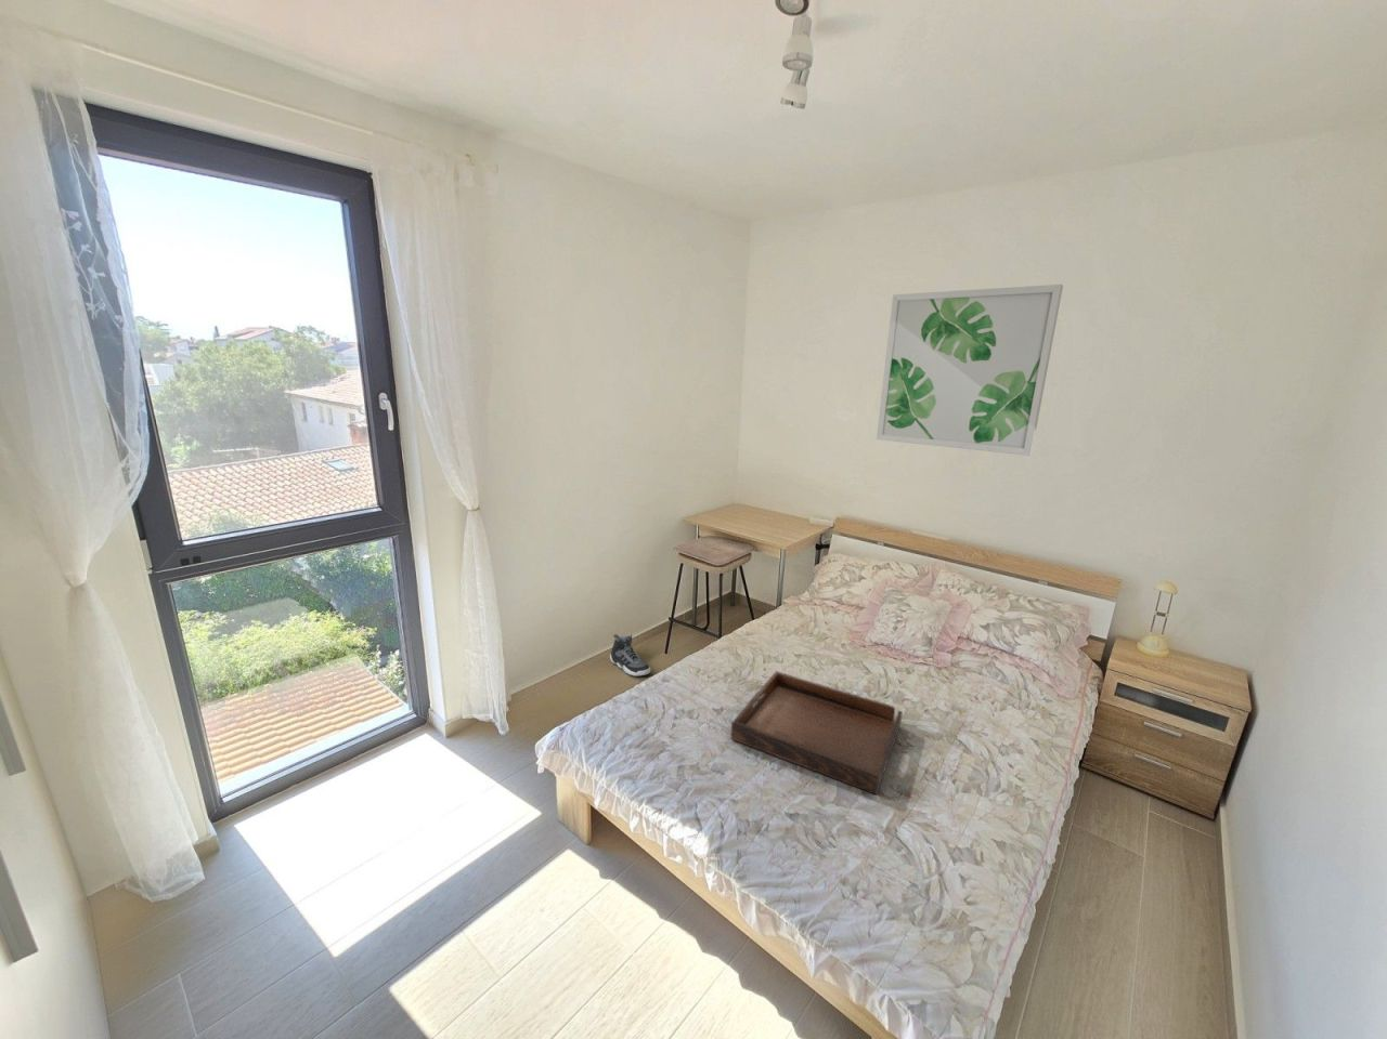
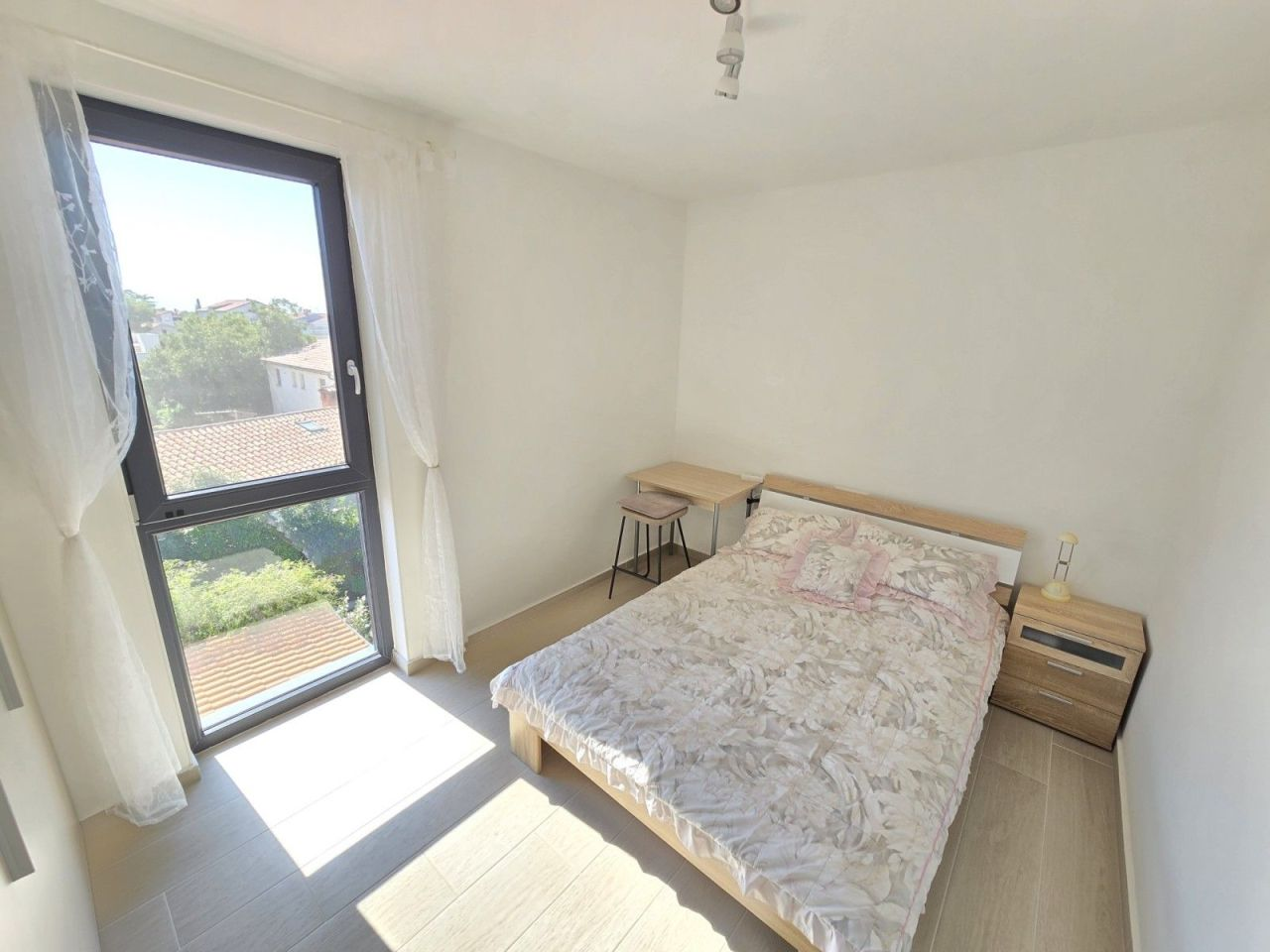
- wall art [876,284,1064,456]
- sneaker [609,633,651,678]
- serving tray [731,670,903,796]
